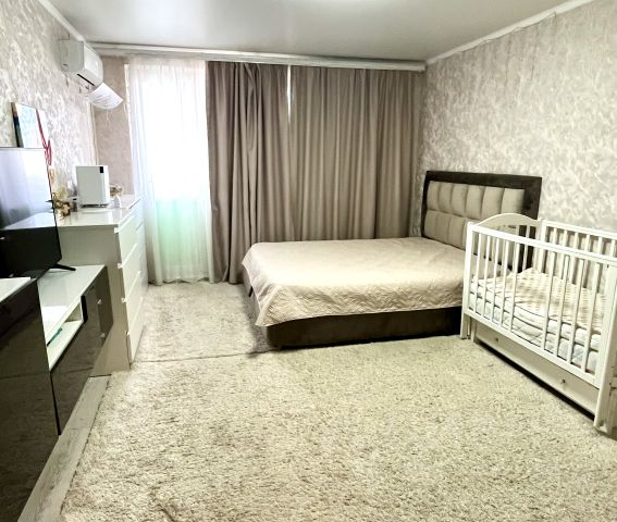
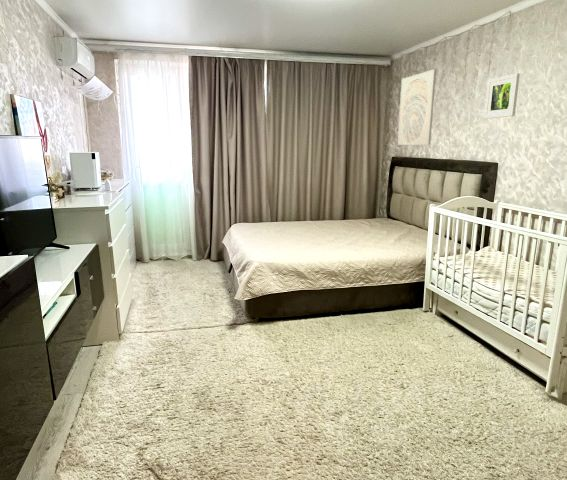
+ wall art [397,68,437,146]
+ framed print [483,72,521,119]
